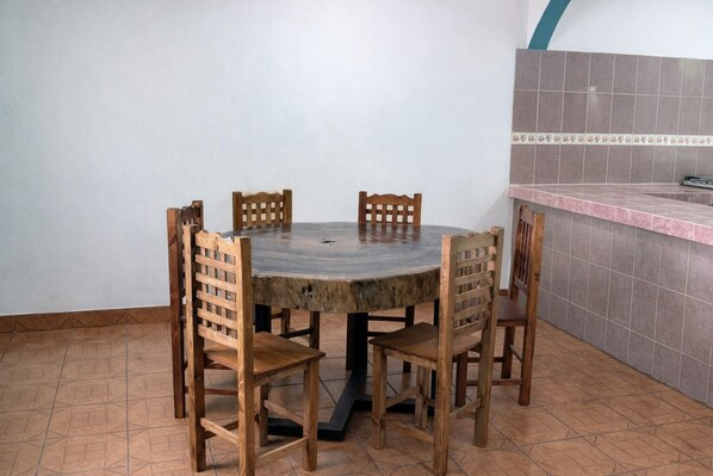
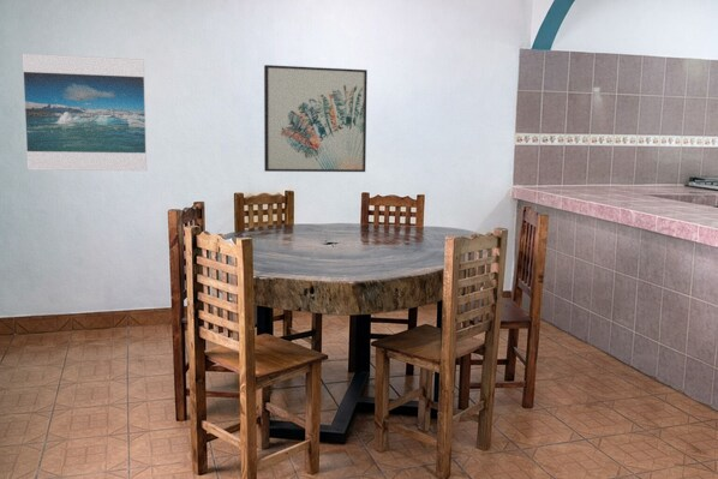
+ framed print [20,53,148,172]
+ wall art [263,64,369,173]
